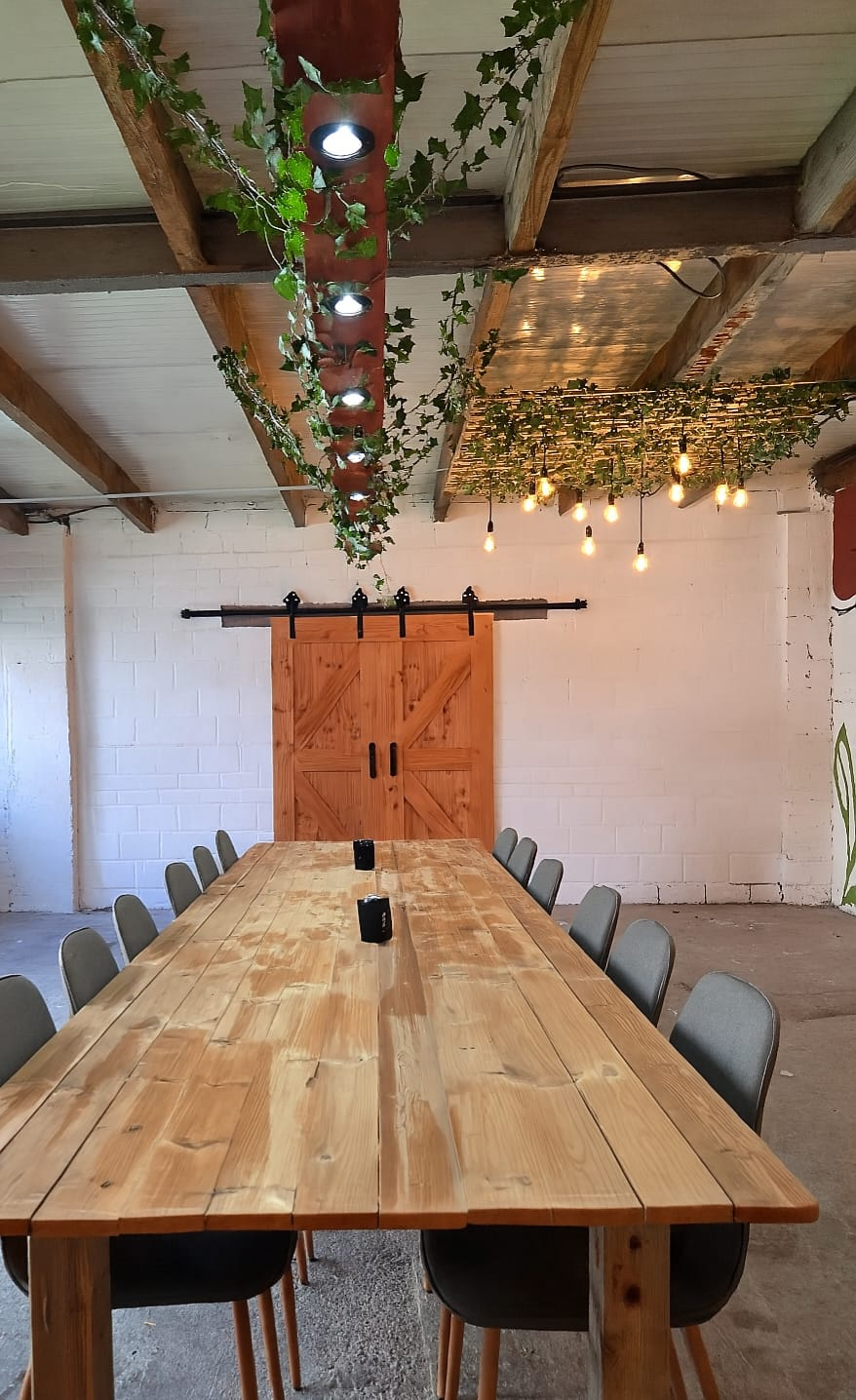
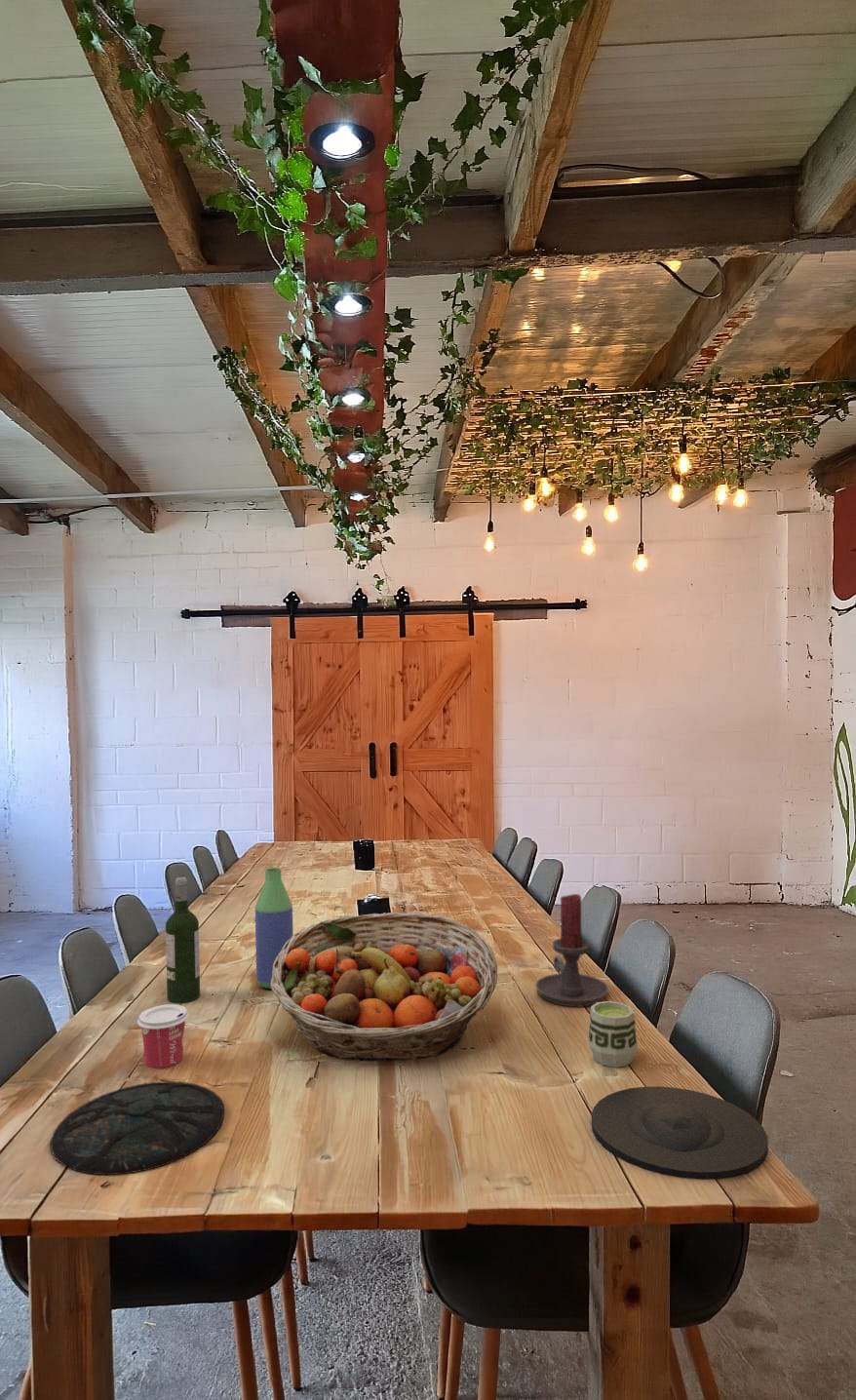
+ plate [50,1080,225,1176]
+ cup [136,1003,190,1069]
+ candle holder [534,893,609,1007]
+ plate [591,1085,769,1181]
+ wine bottle [165,876,201,1004]
+ bottle [254,867,294,990]
+ cup [587,1000,639,1069]
+ fruit basket [270,912,498,1062]
